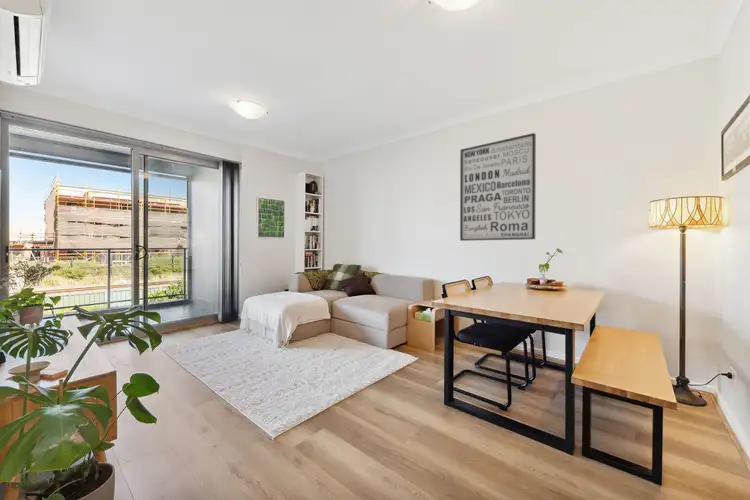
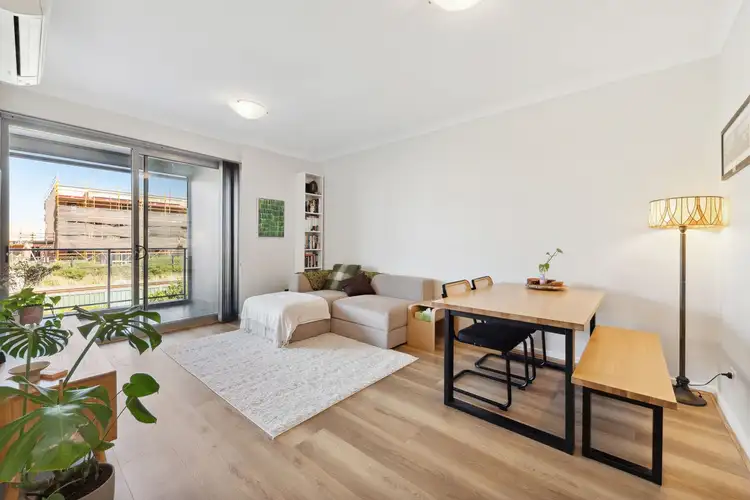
- wall art [459,132,537,242]
